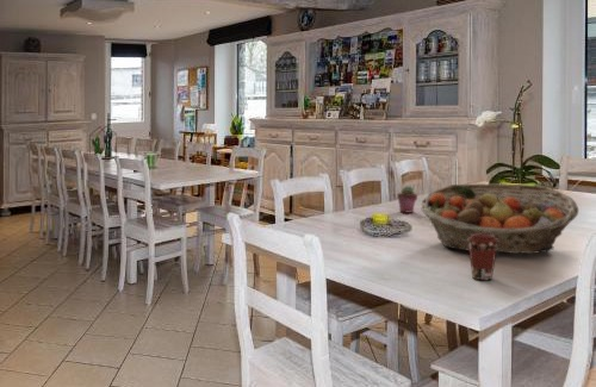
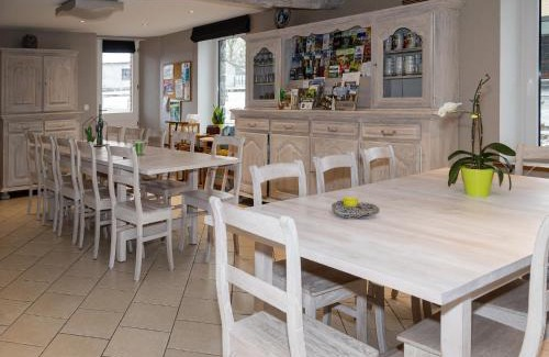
- fruit basket [420,182,579,255]
- potted succulent [396,185,418,213]
- coffee cup [467,233,499,281]
